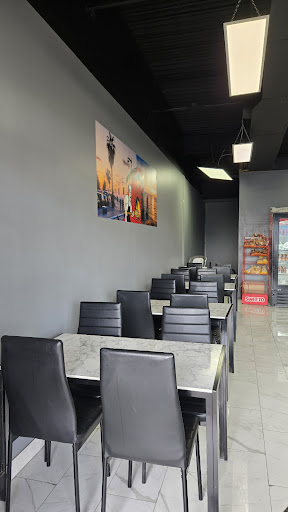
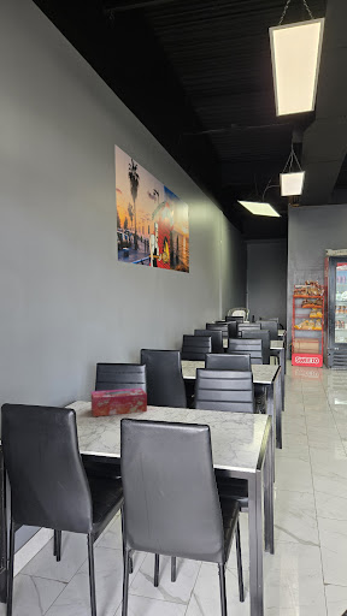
+ tissue box [90,387,148,417]
